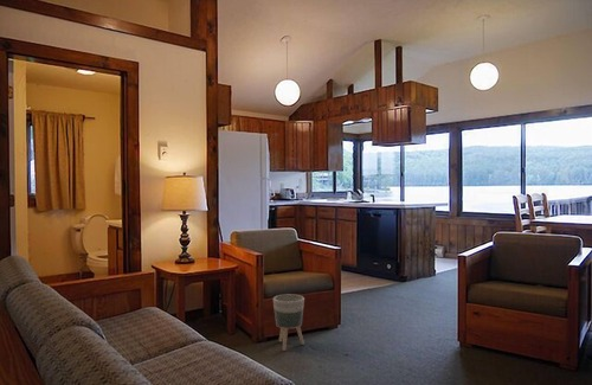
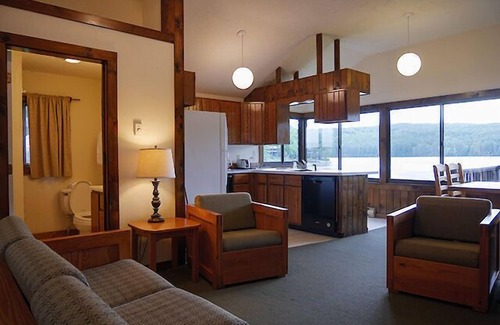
- planter [272,293,305,352]
